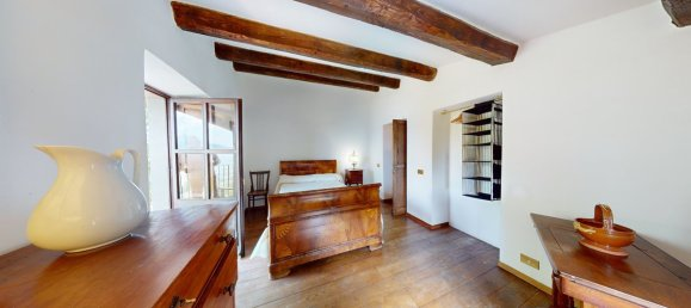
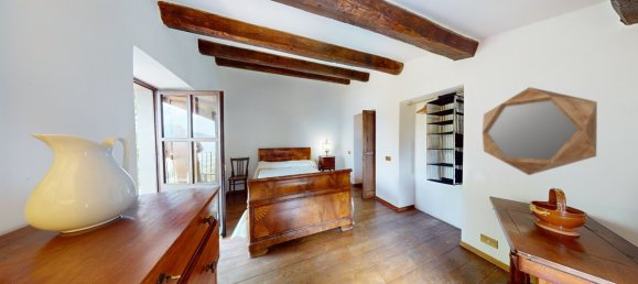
+ home mirror [482,86,598,176]
